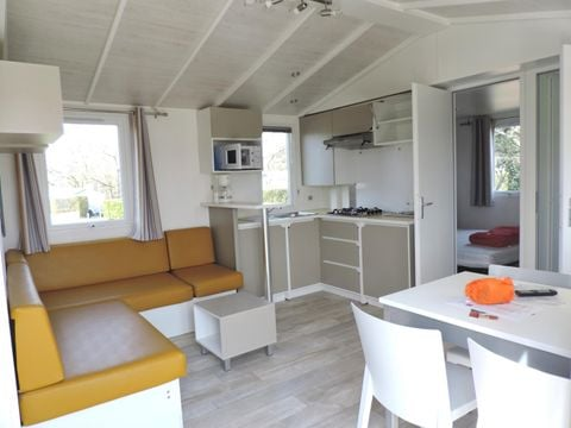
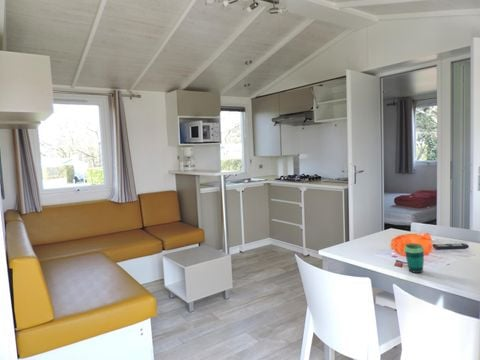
+ cup [403,242,425,274]
